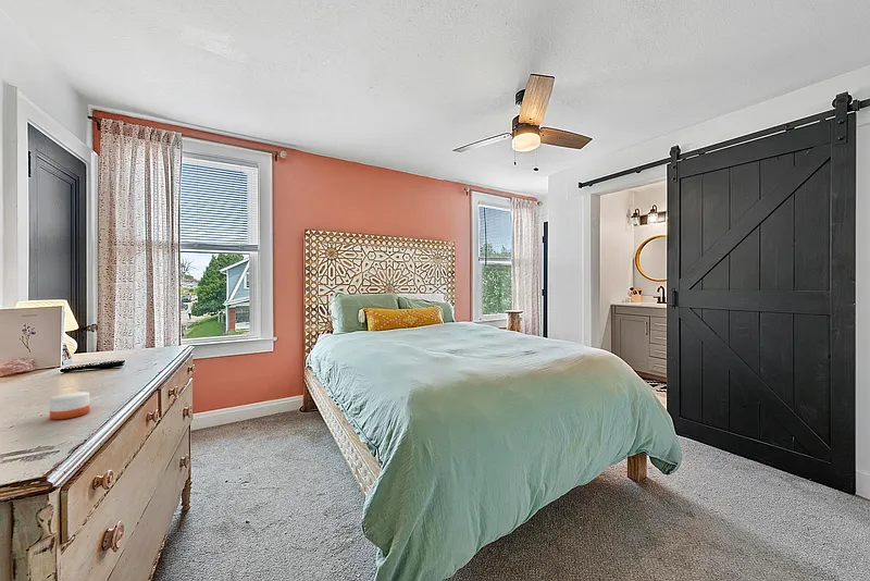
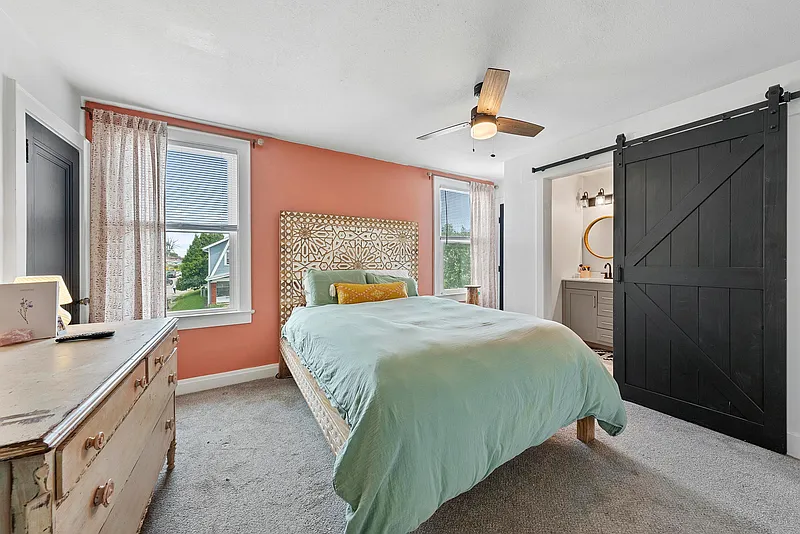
- candle [49,391,90,420]
